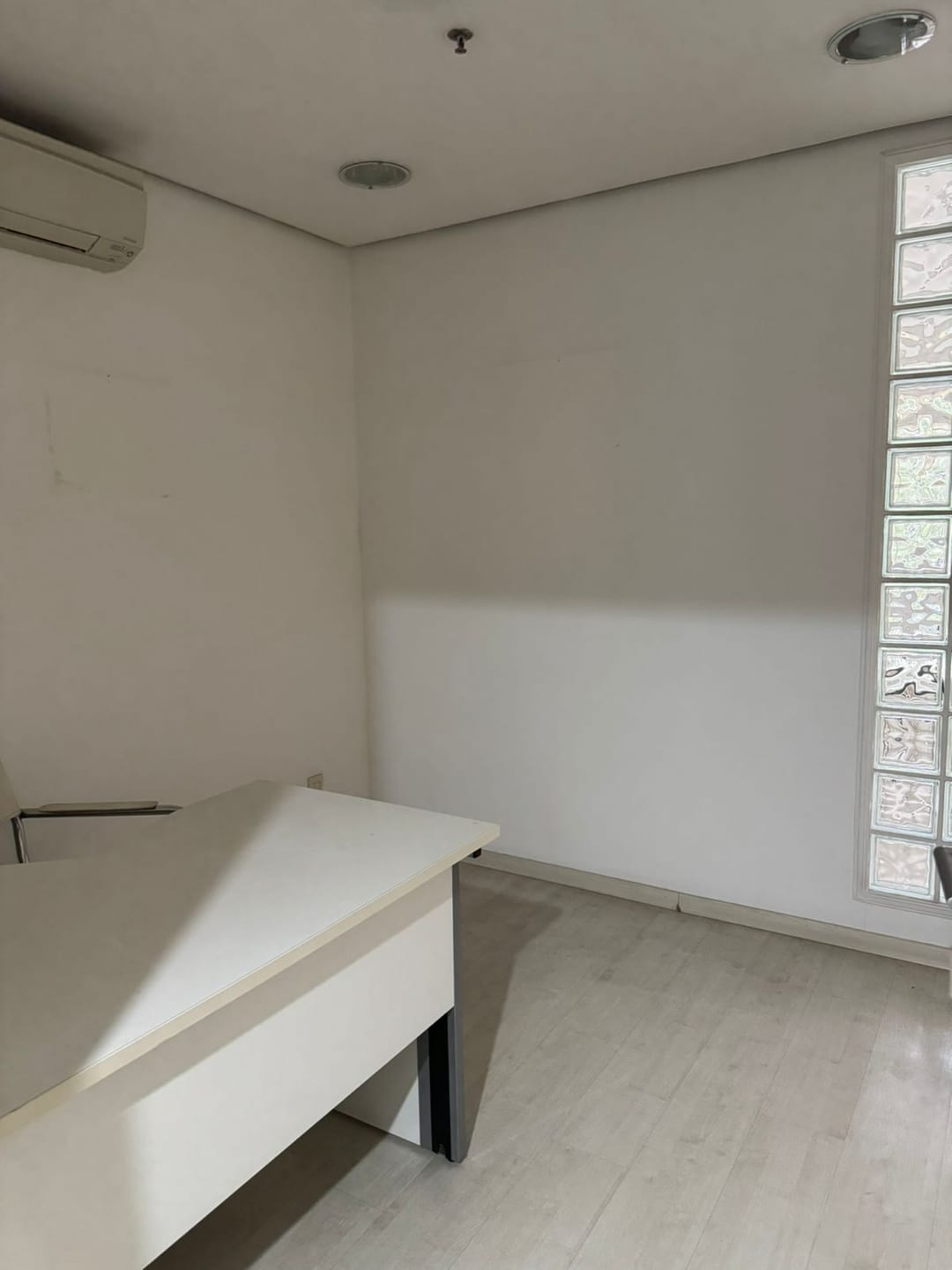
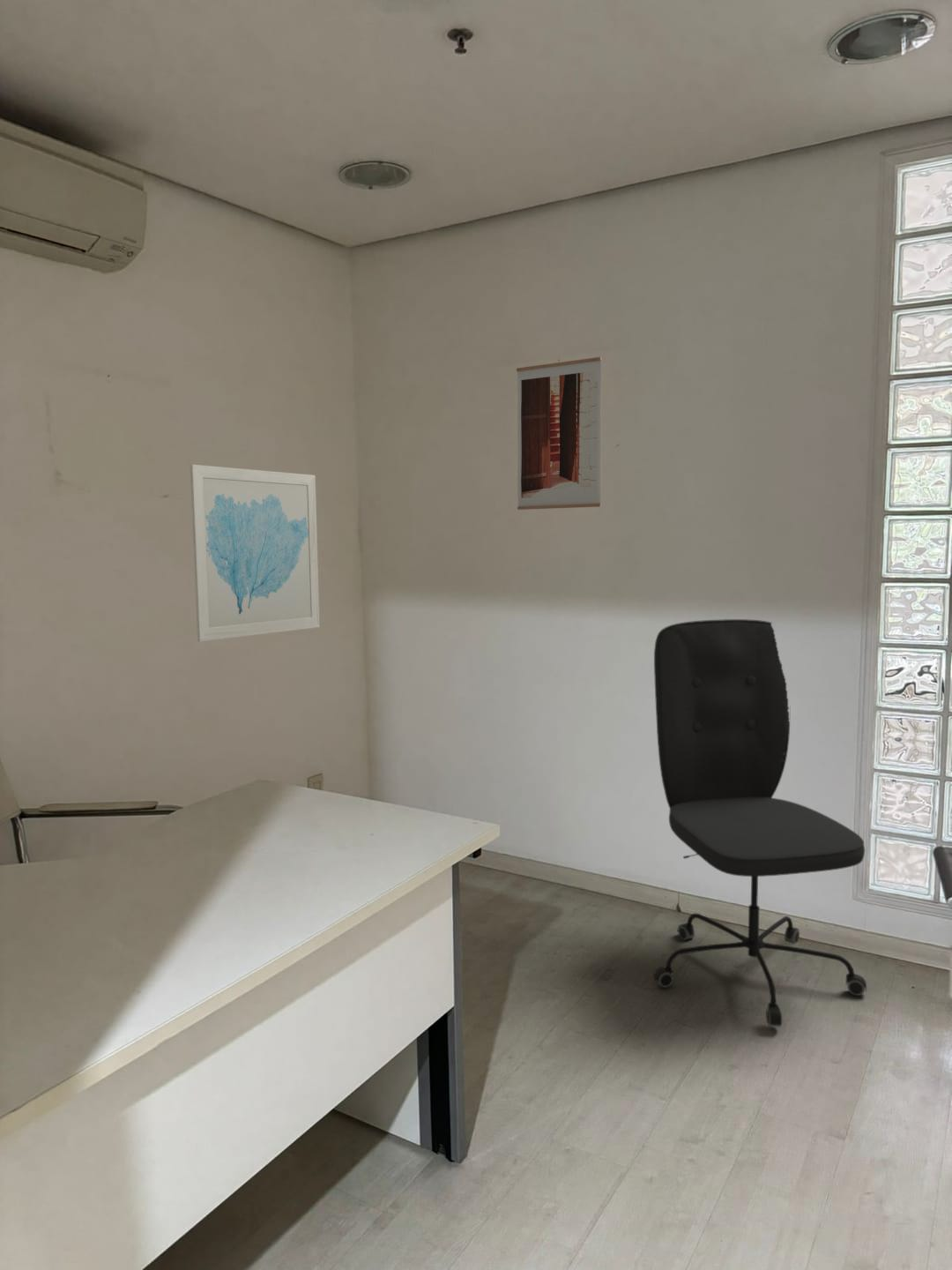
+ wall art [190,464,321,642]
+ wall art [516,356,603,511]
+ office chair [652,618,867,1027]
